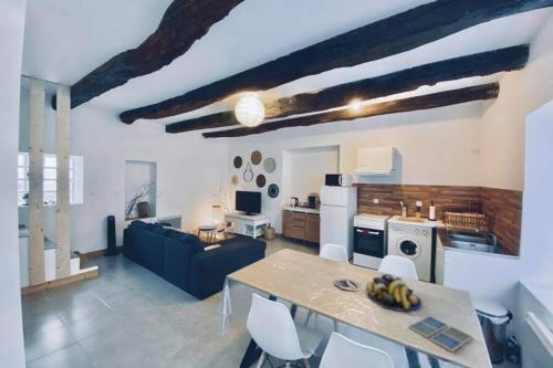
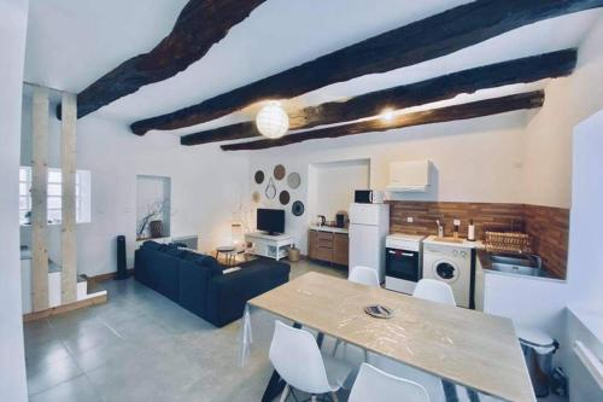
- fruit bowl [365,273,422,312]
- drink coaster [407,315,474,353]
